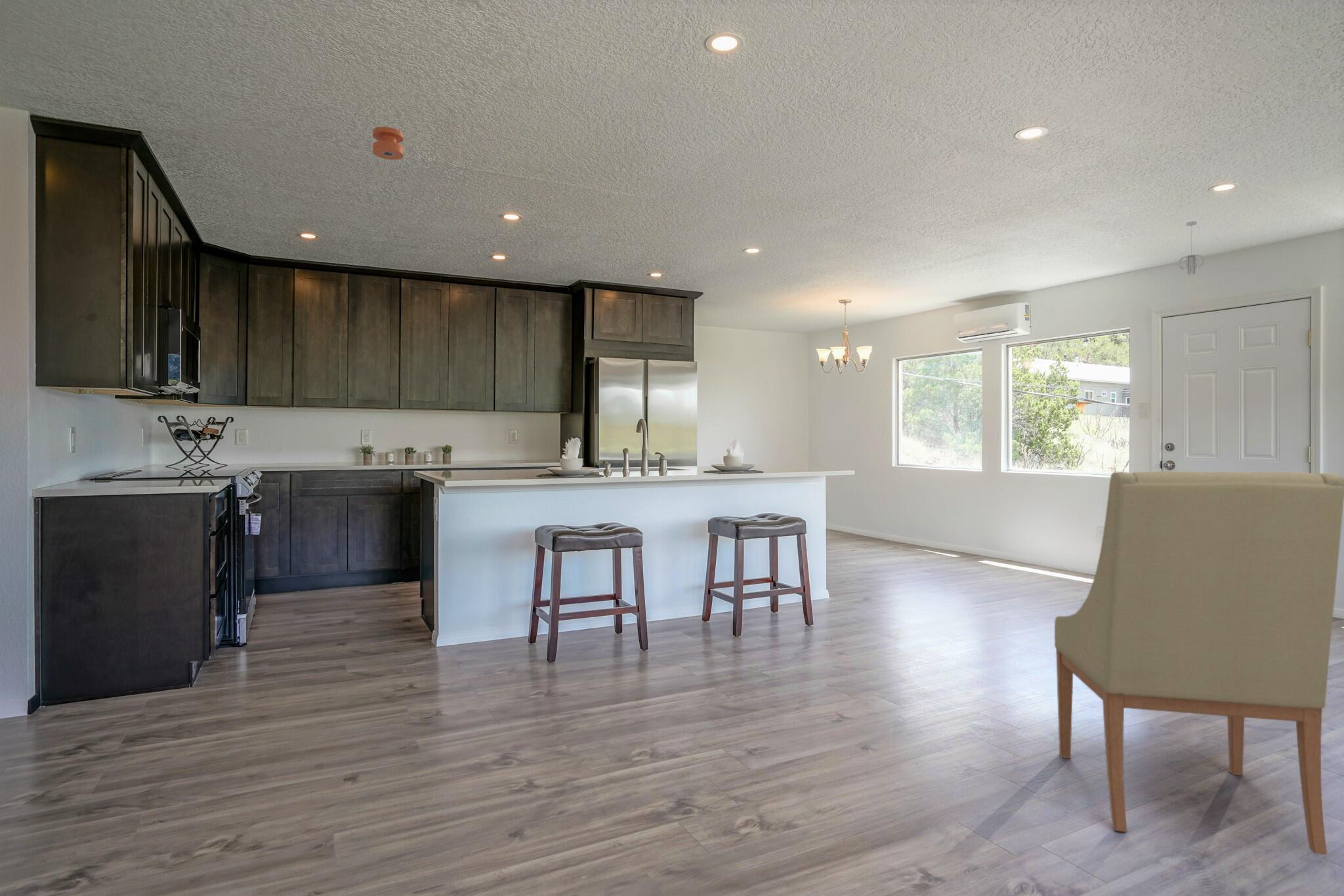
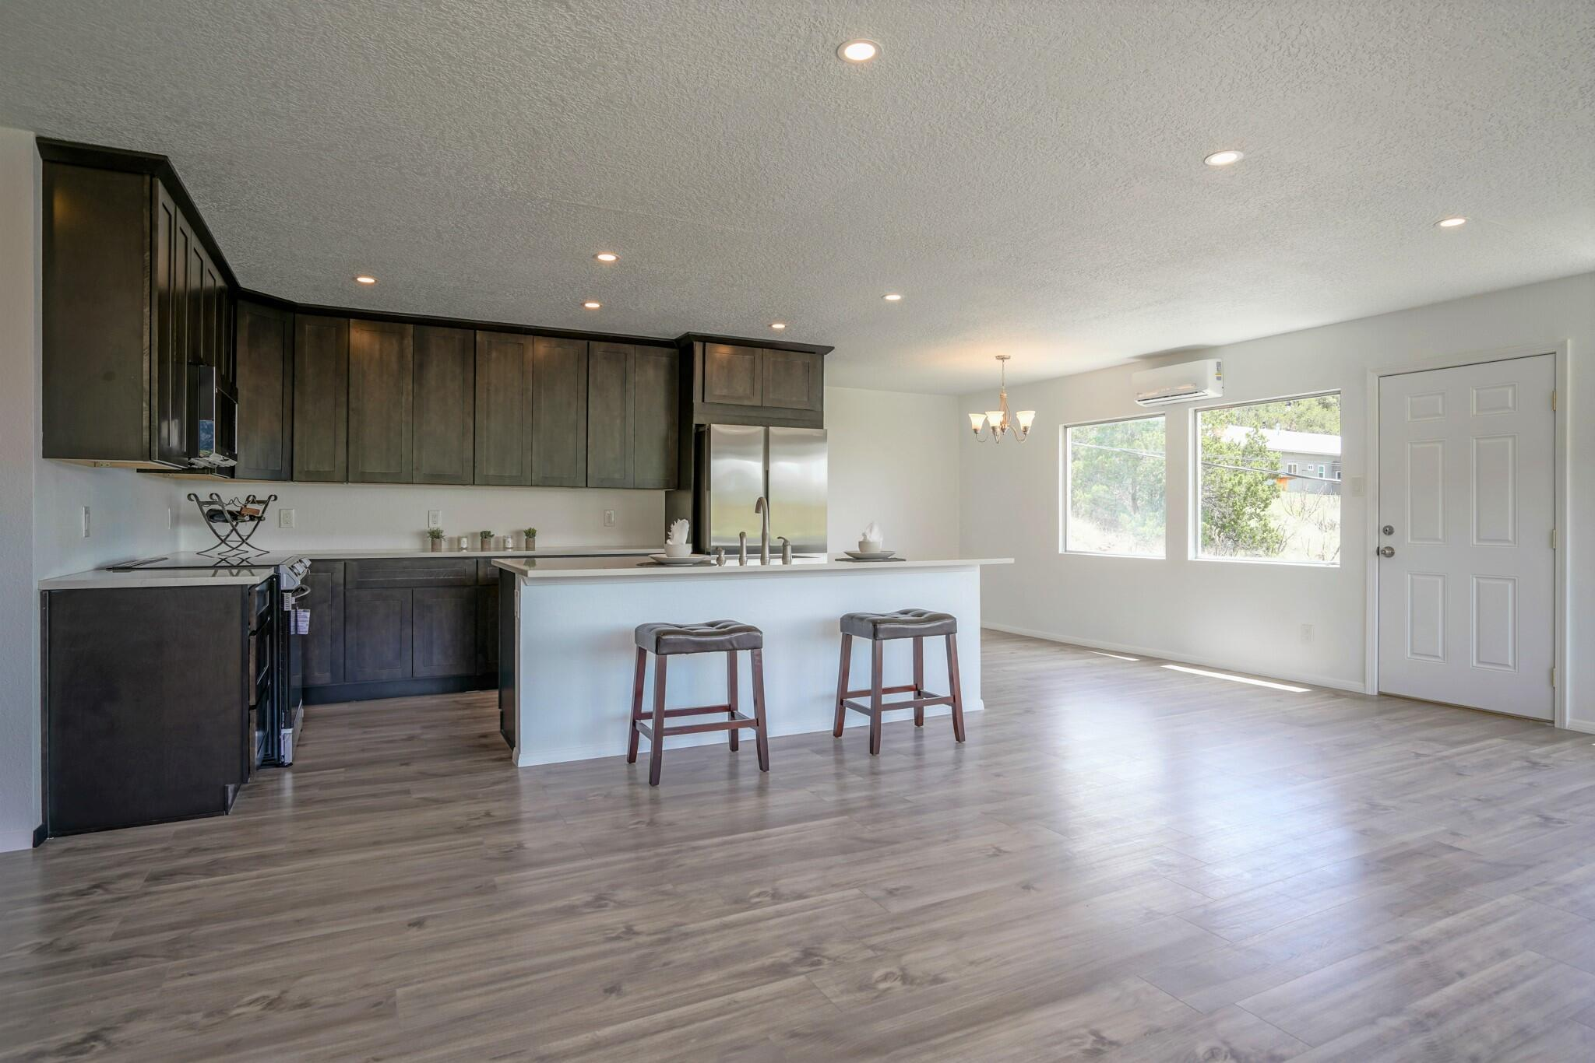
- chair [1054,471,1344,855]
- pendant light [1178,220,1205,275]
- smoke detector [372,126,404,160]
